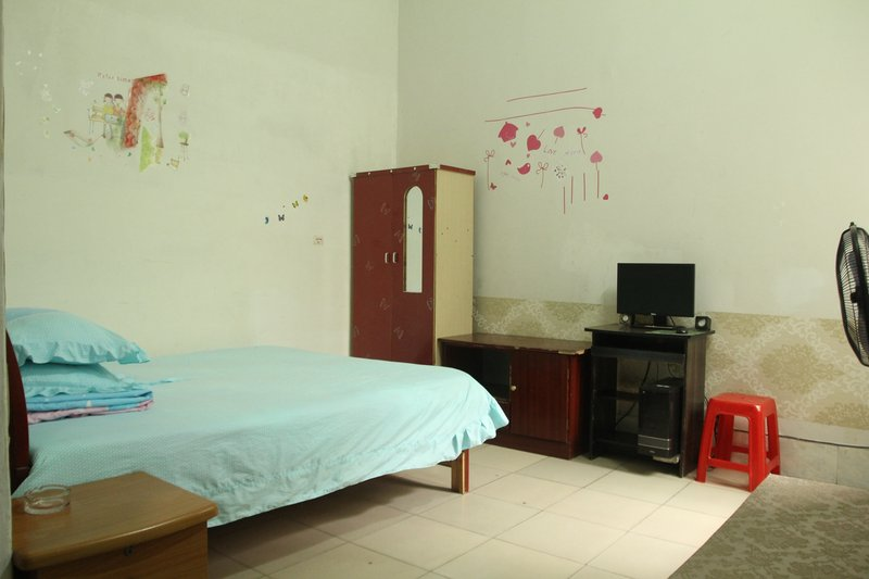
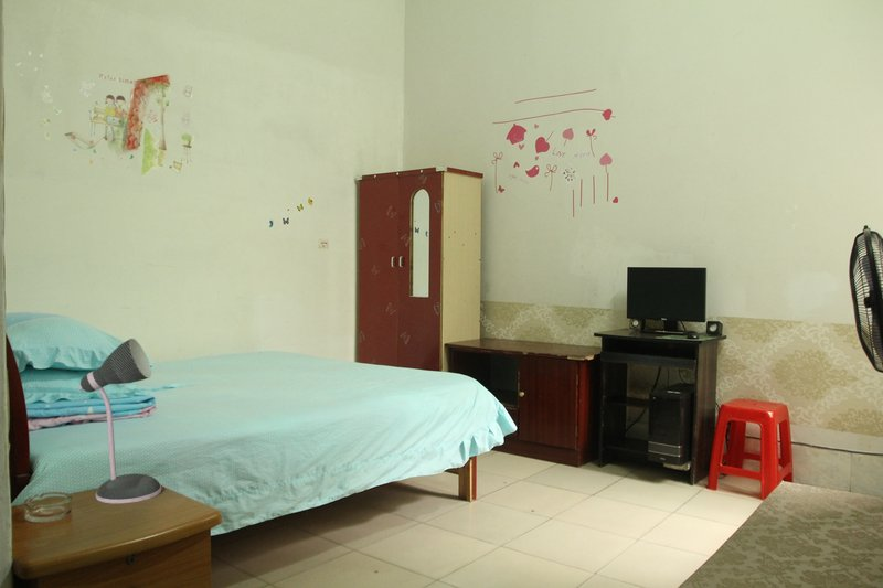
+ desk lamp [77,338,162,504]
